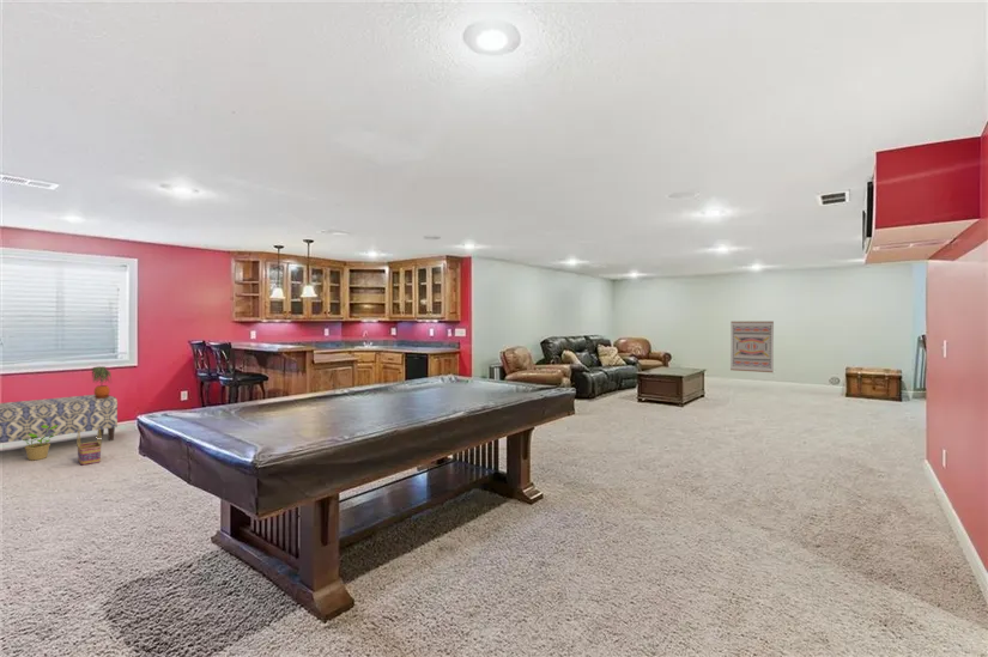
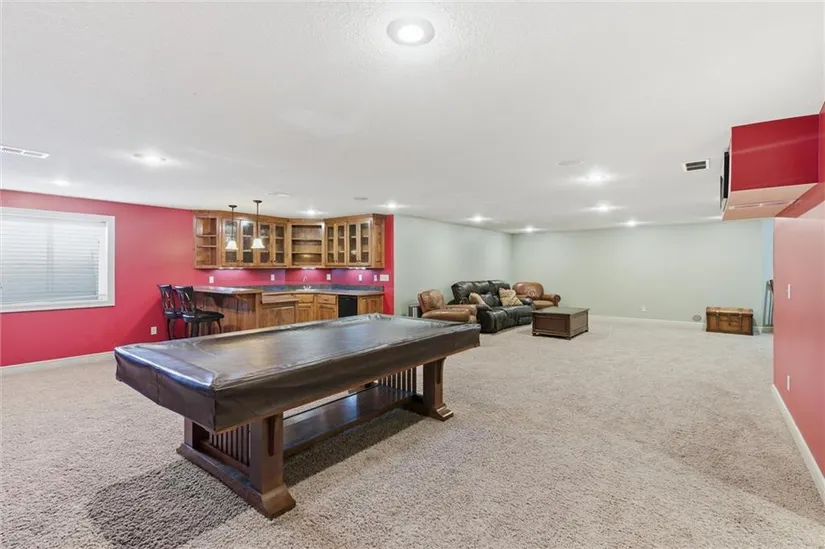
- bench [0,394,119,444]
- wall art [729,321,775,373]
- potted plant [23,425,59,461]
- potted plant [91,365,113,399]
- basket [77,428,103,466]
